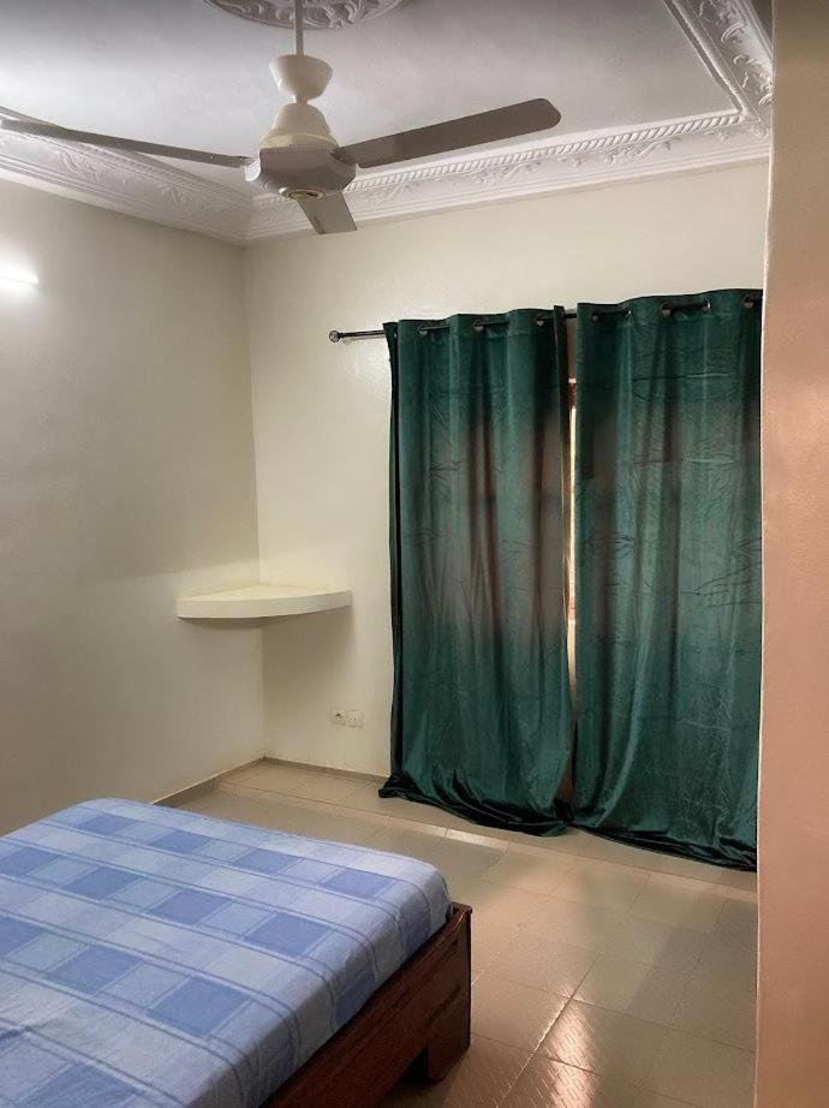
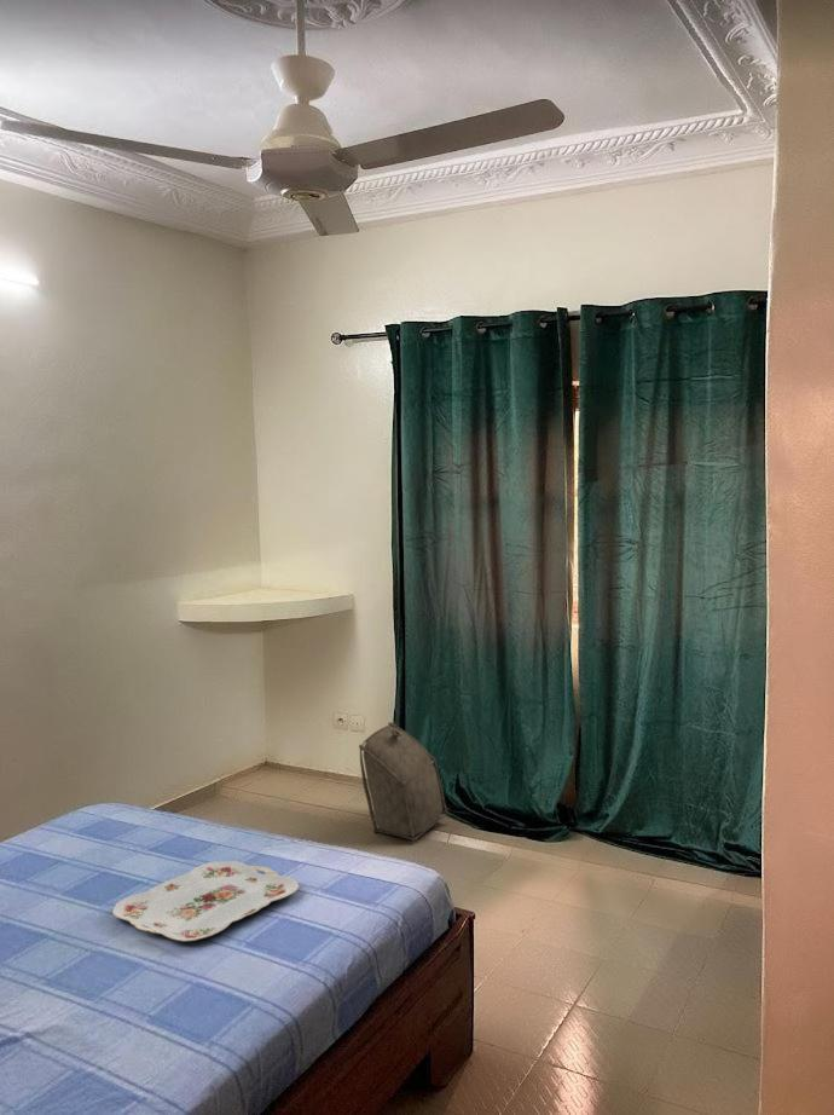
+ serving tray [111,860,300,943]
+ backpack [358,721,452,843]
